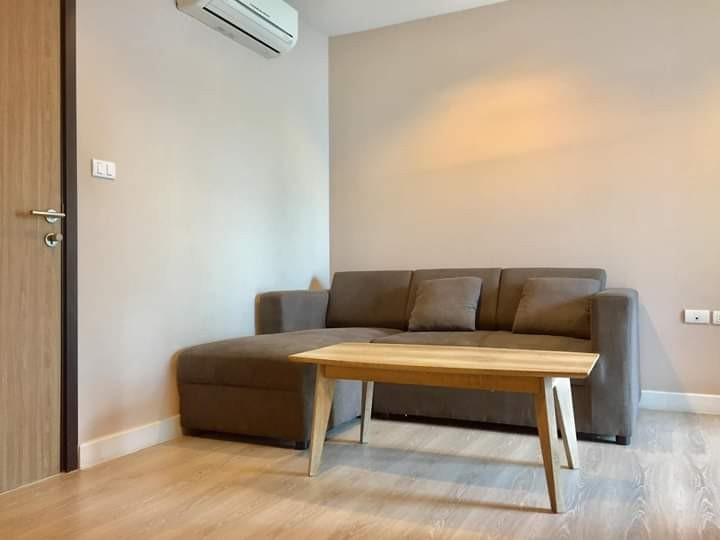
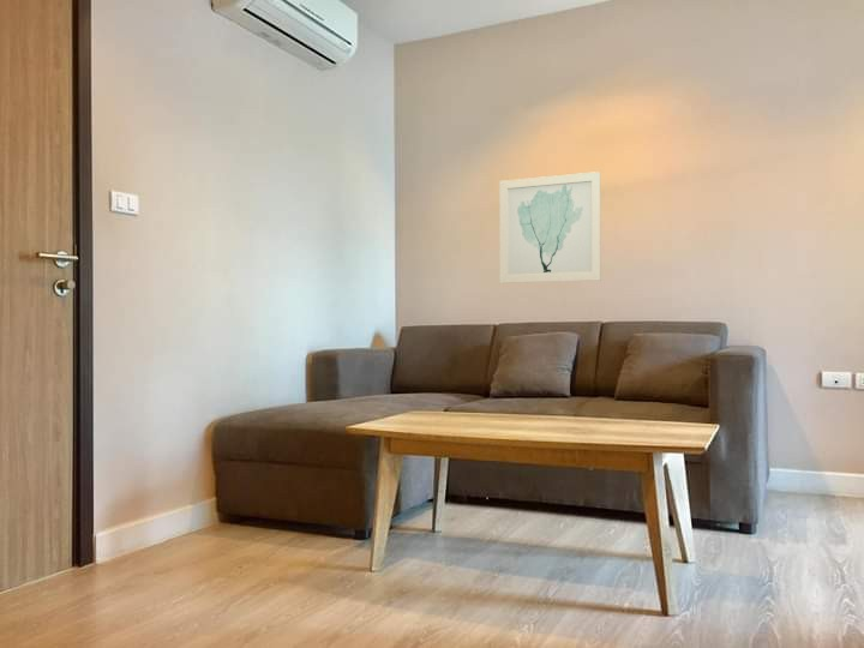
+ wall art [498,170,602,284]
